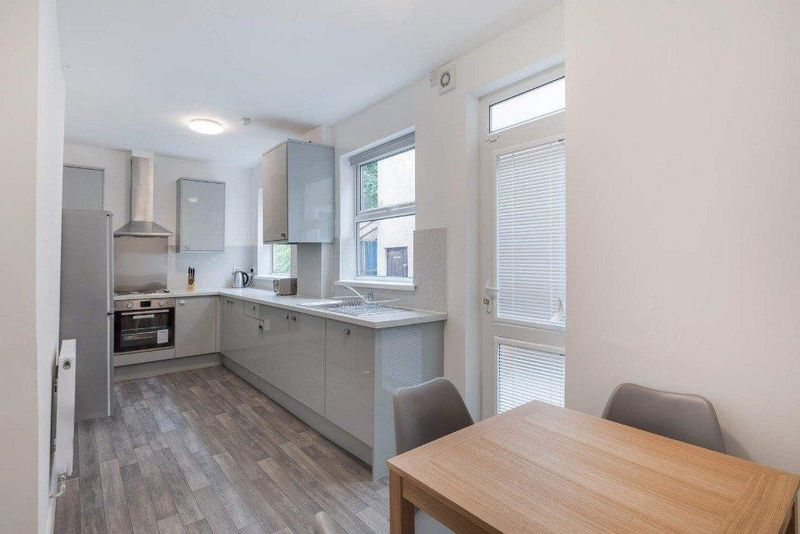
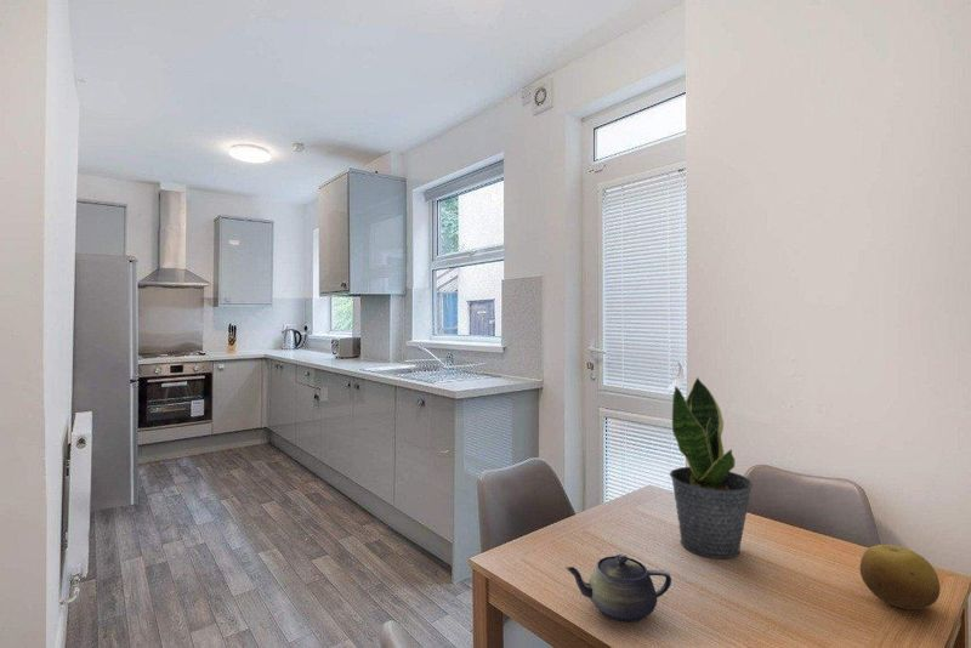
+ teapot [564,553,672,624]
+ potted plant [669,376,754,559]
+ fruit [859,544,942,610]
